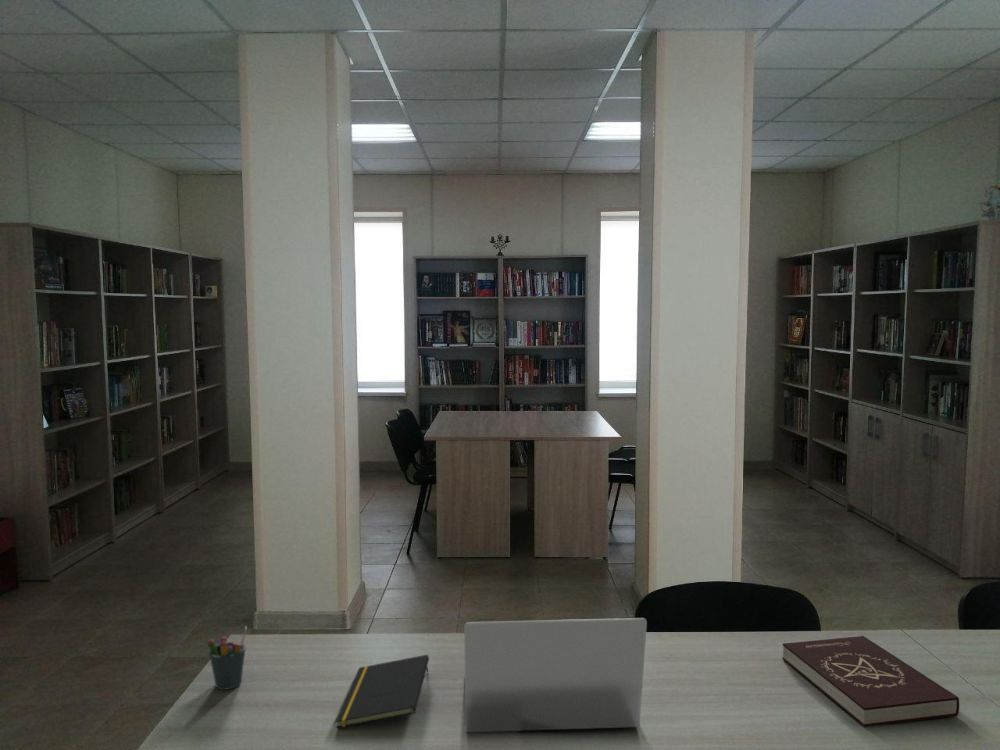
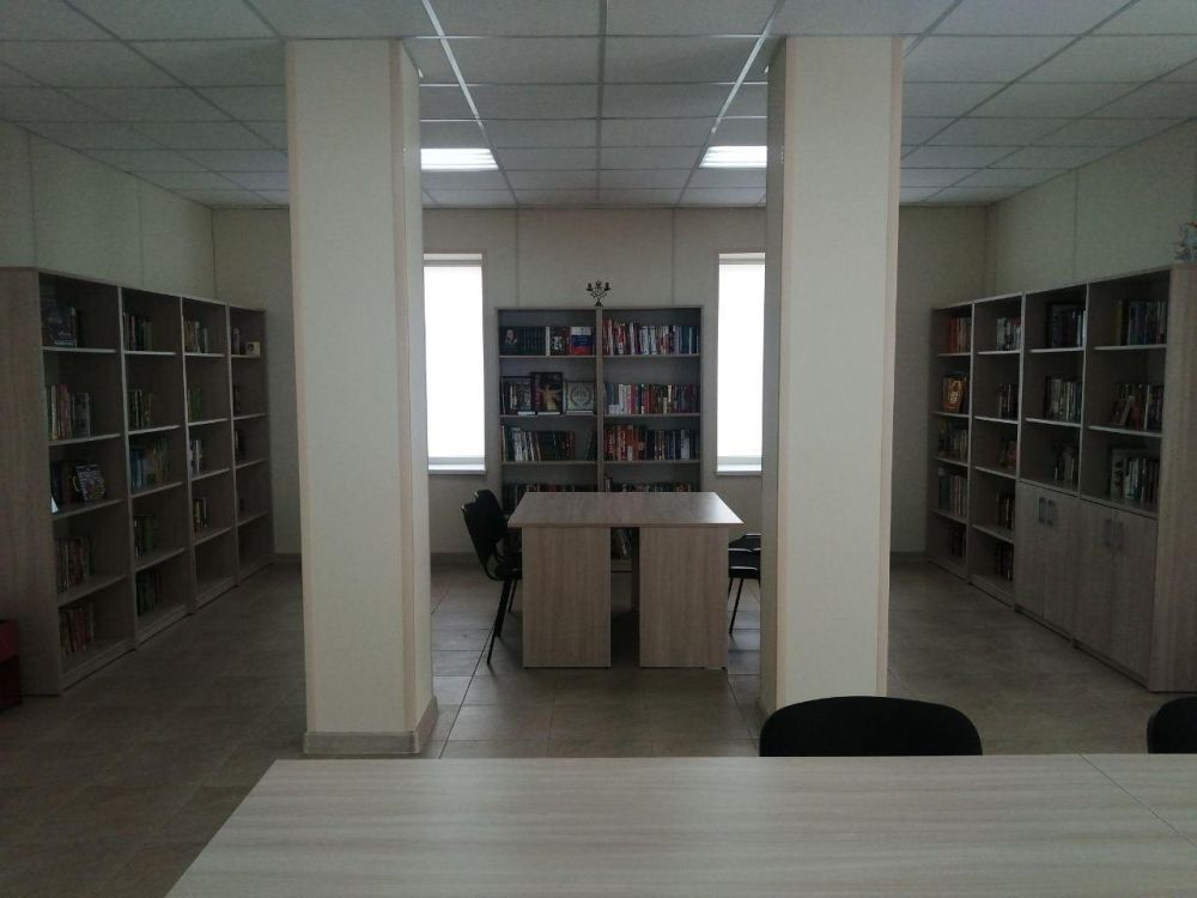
- notepad [334,654,430,729]
- book [781,635,960,727]
- laptop [463,617,648,733]
- pen holder [206,626,248,691]
